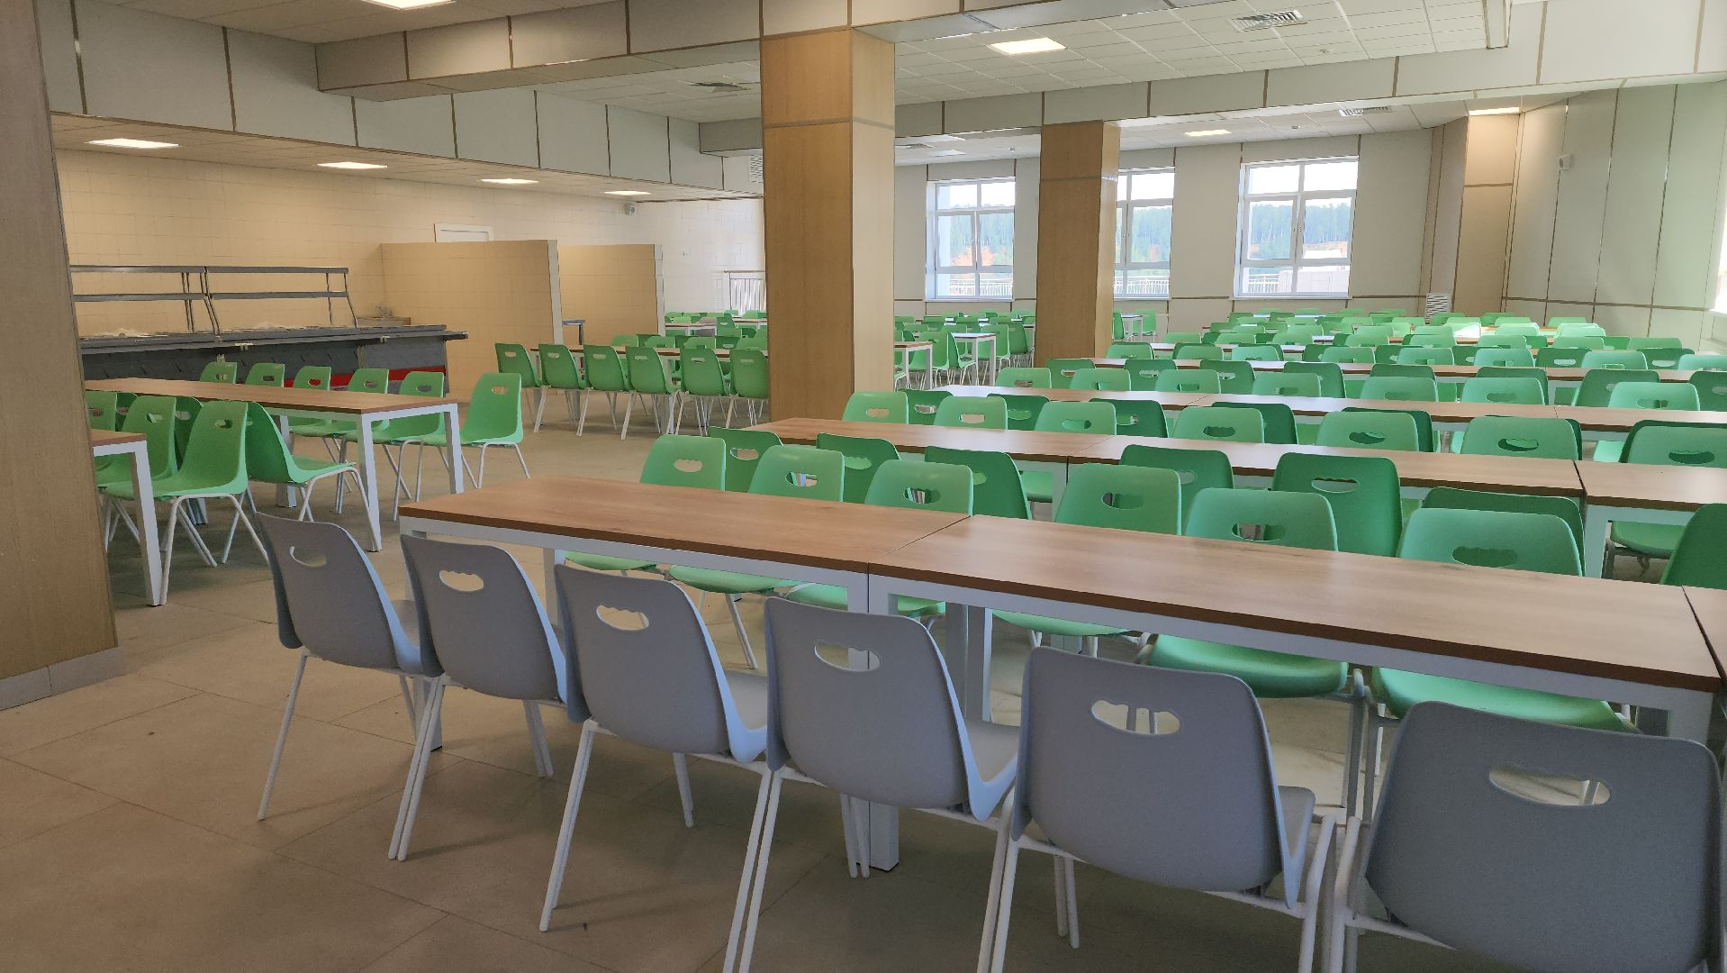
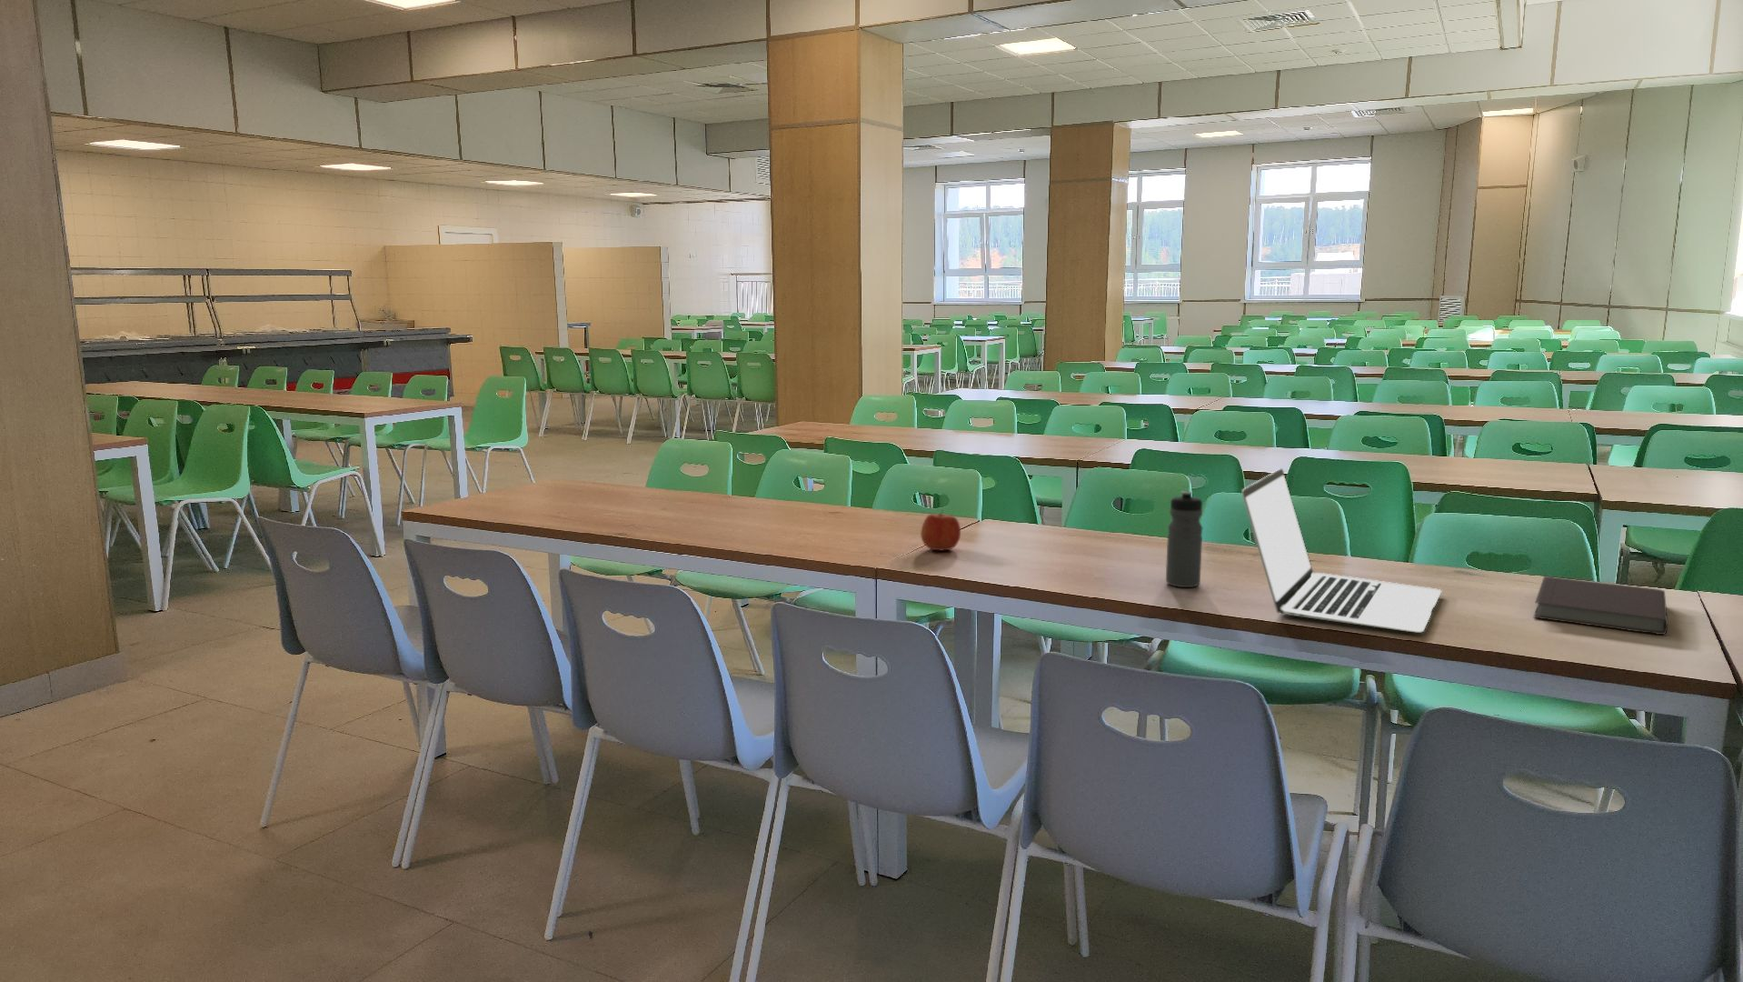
+ apple [919,508,961,551]
+ notebook [1534,575,1669,636]
+ water bottle [1165,490,1203,588]
+ laptop [1241,467,1443,634]
